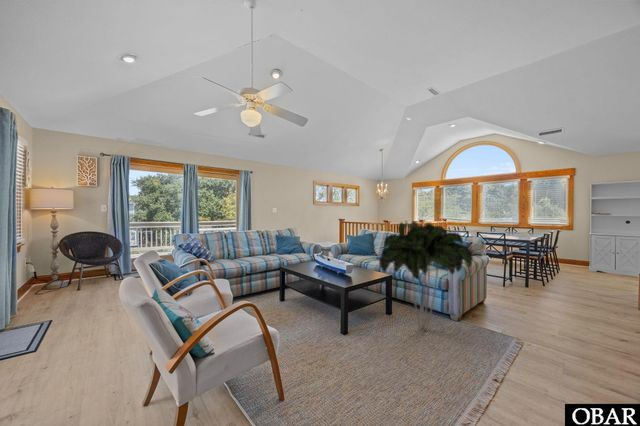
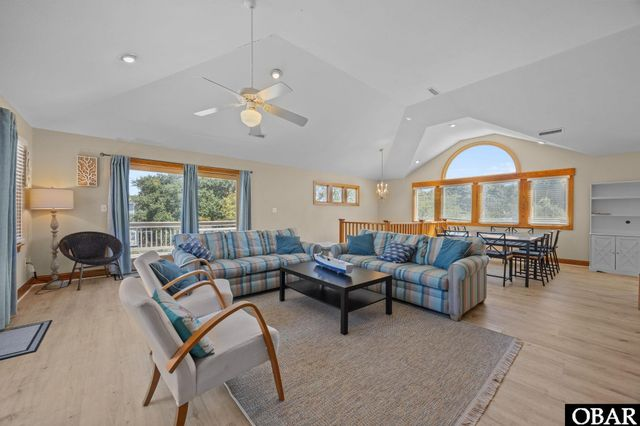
- indoor plant [378,220,474,332]
